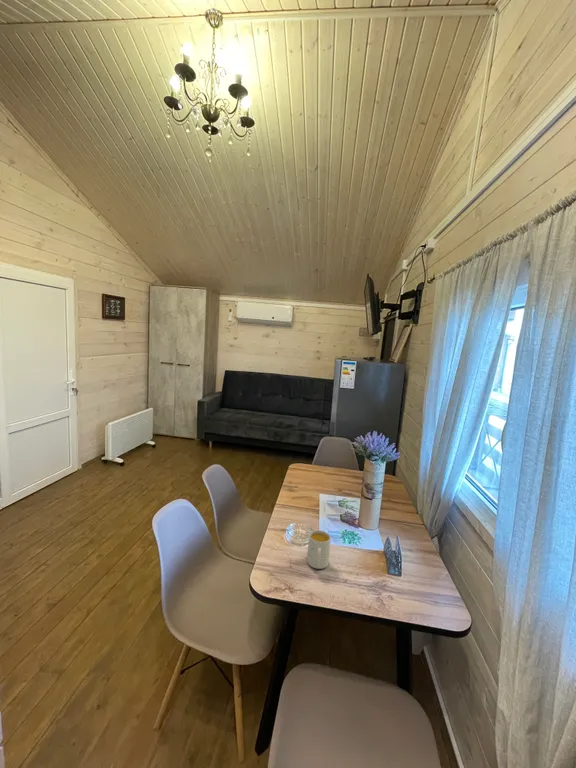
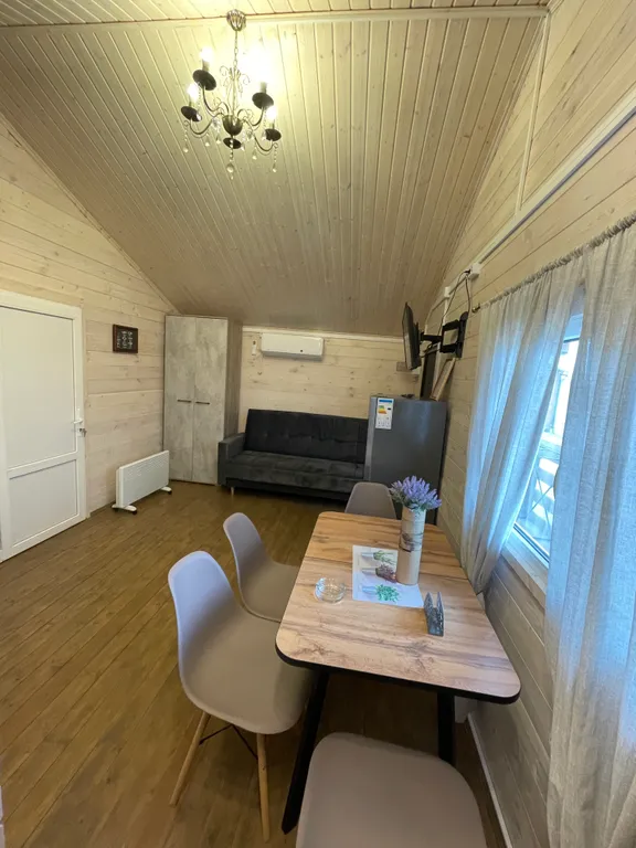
- mug [306,529,332,570]
